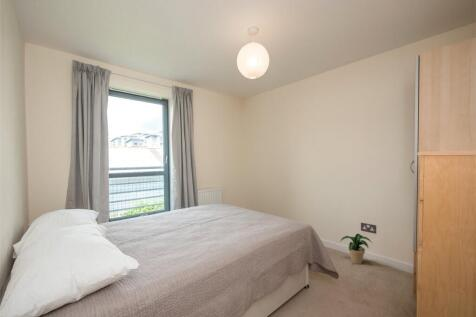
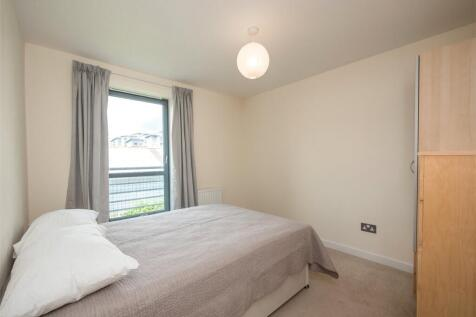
- potted plant [339,233,373,265]
